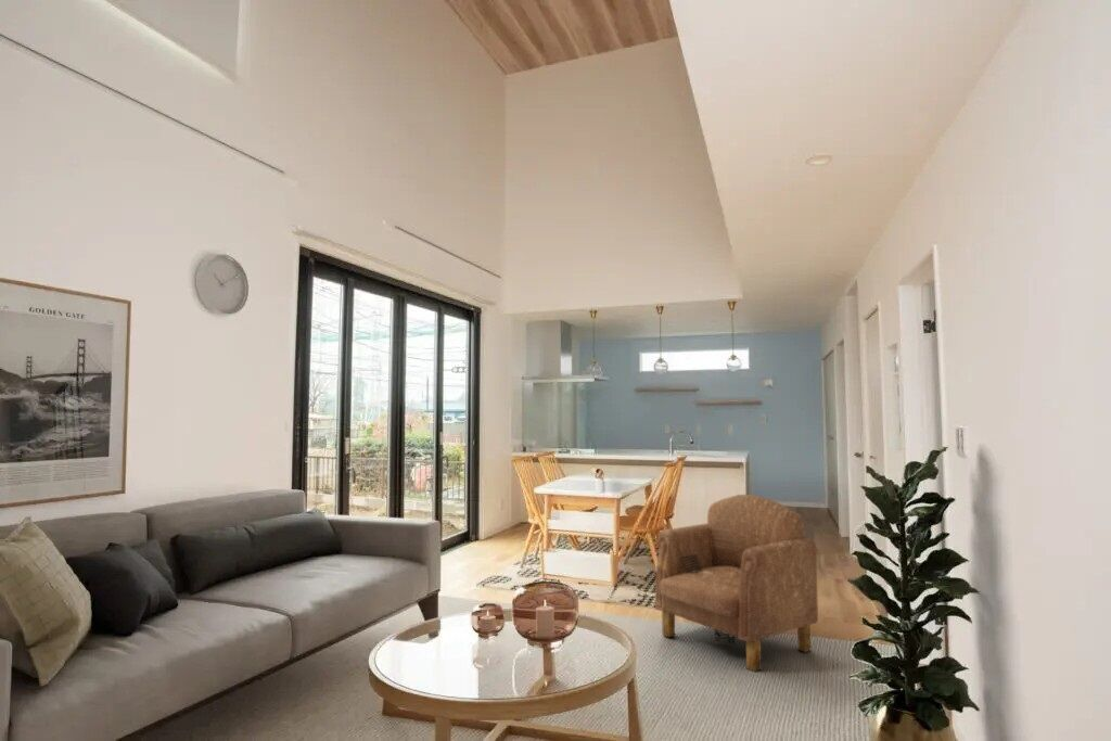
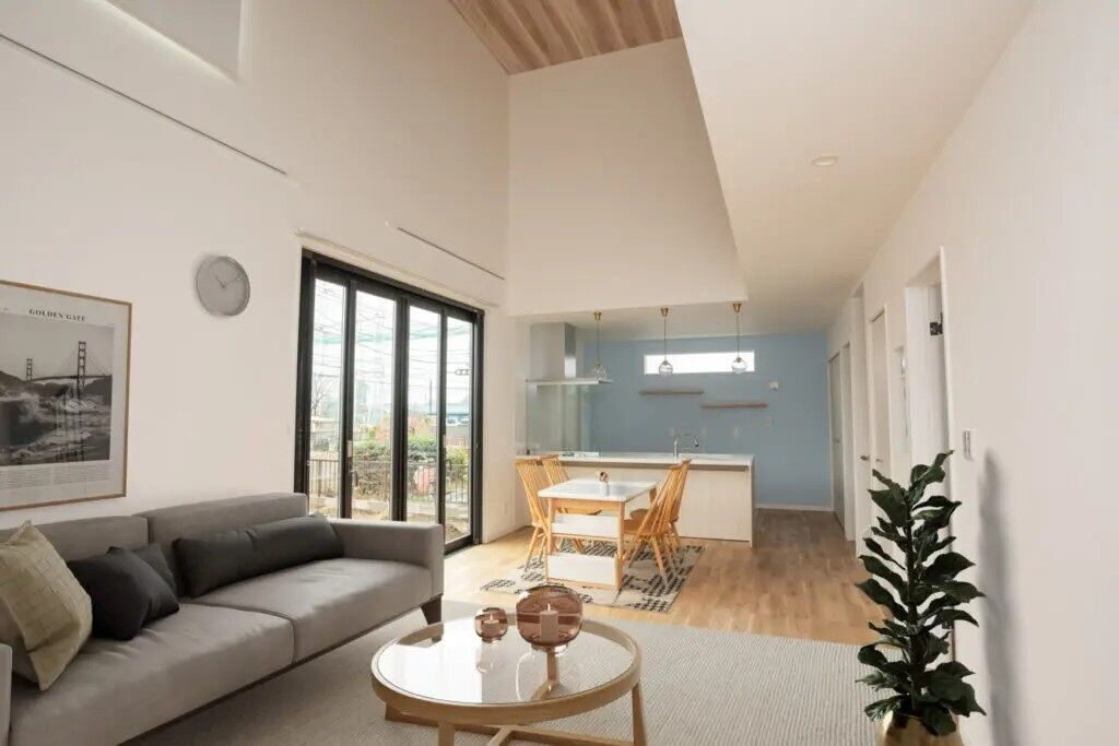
- armchair [654,494,819,673]
